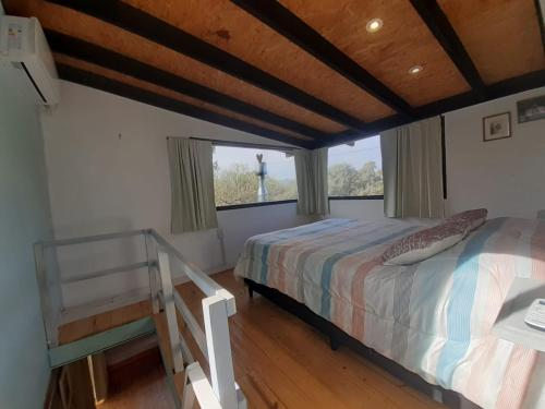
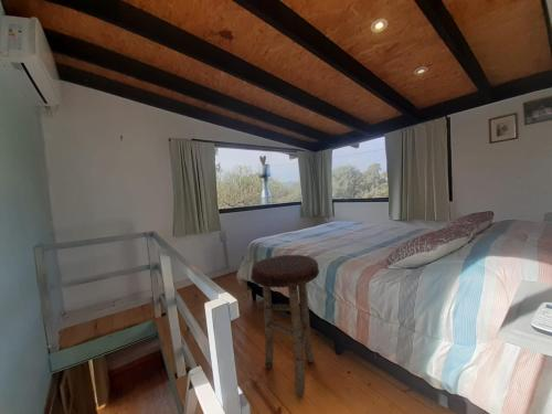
+ stool [251,254,320,399]
